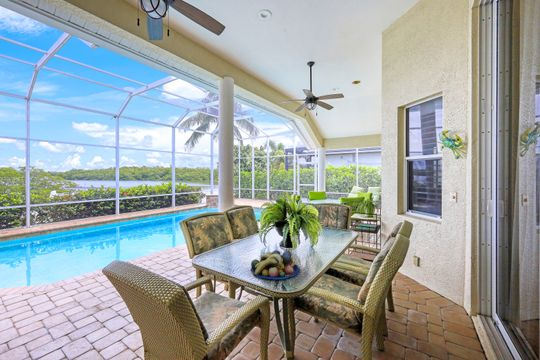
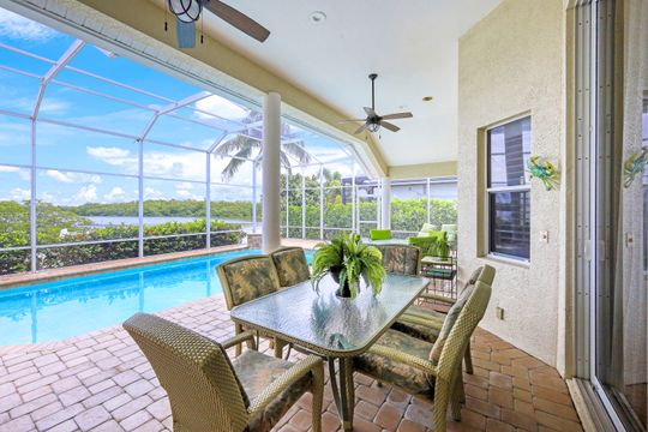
- fruit bowl [250,249,300,280]
